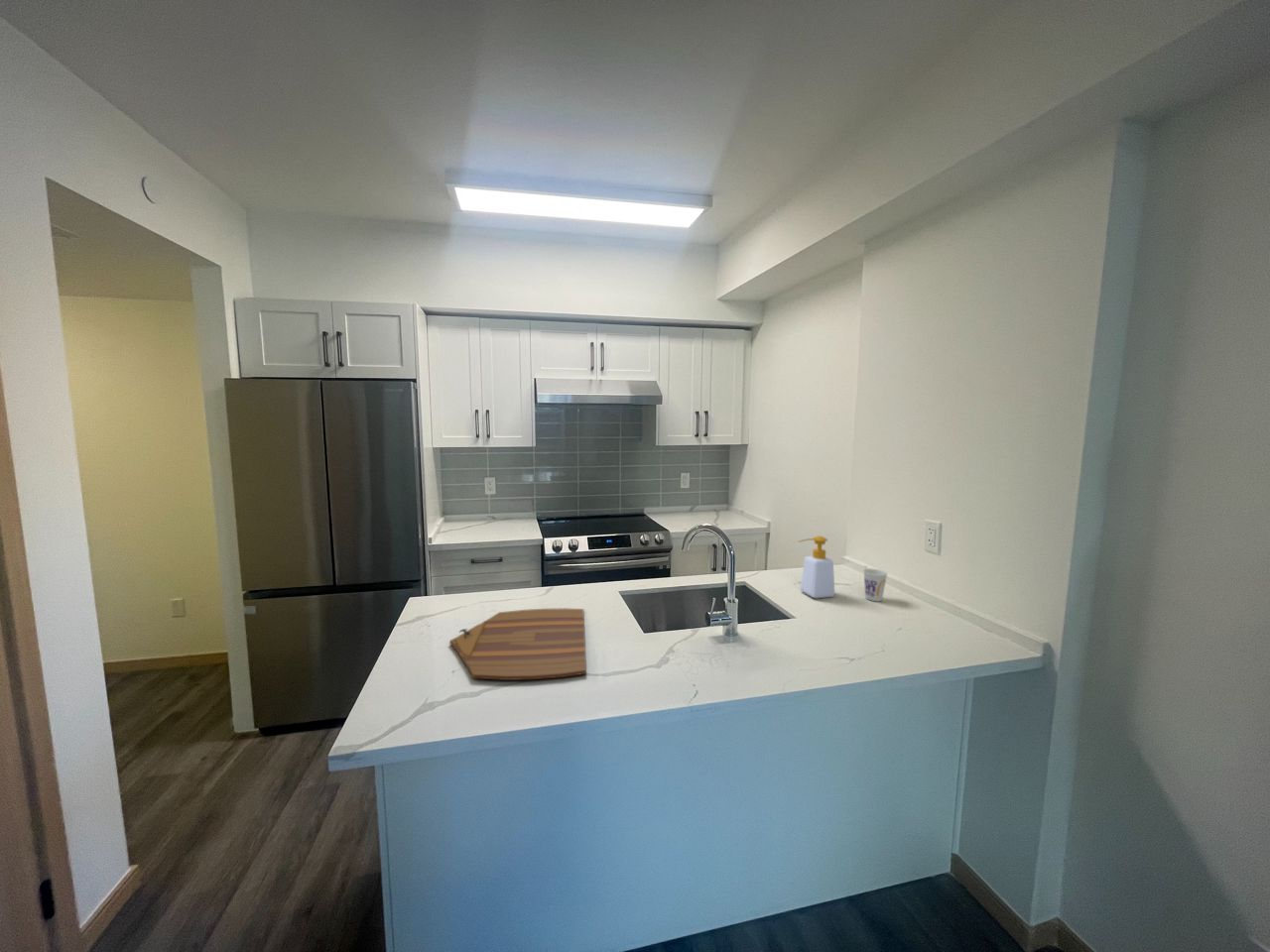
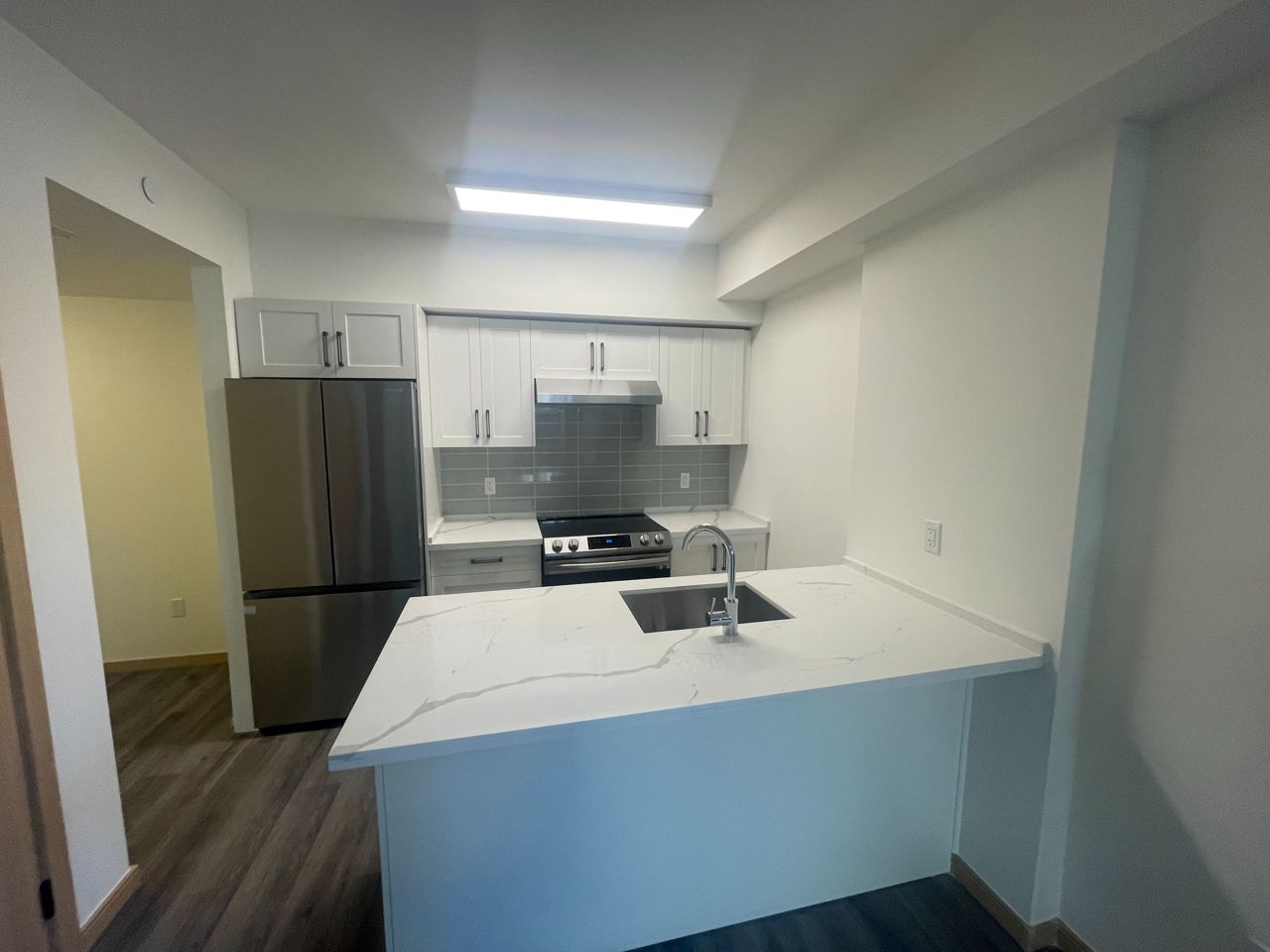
- cup [862,568,888,602]
- cutting board [448,607,587,681]
- soap bottle [798,535,835,599]
